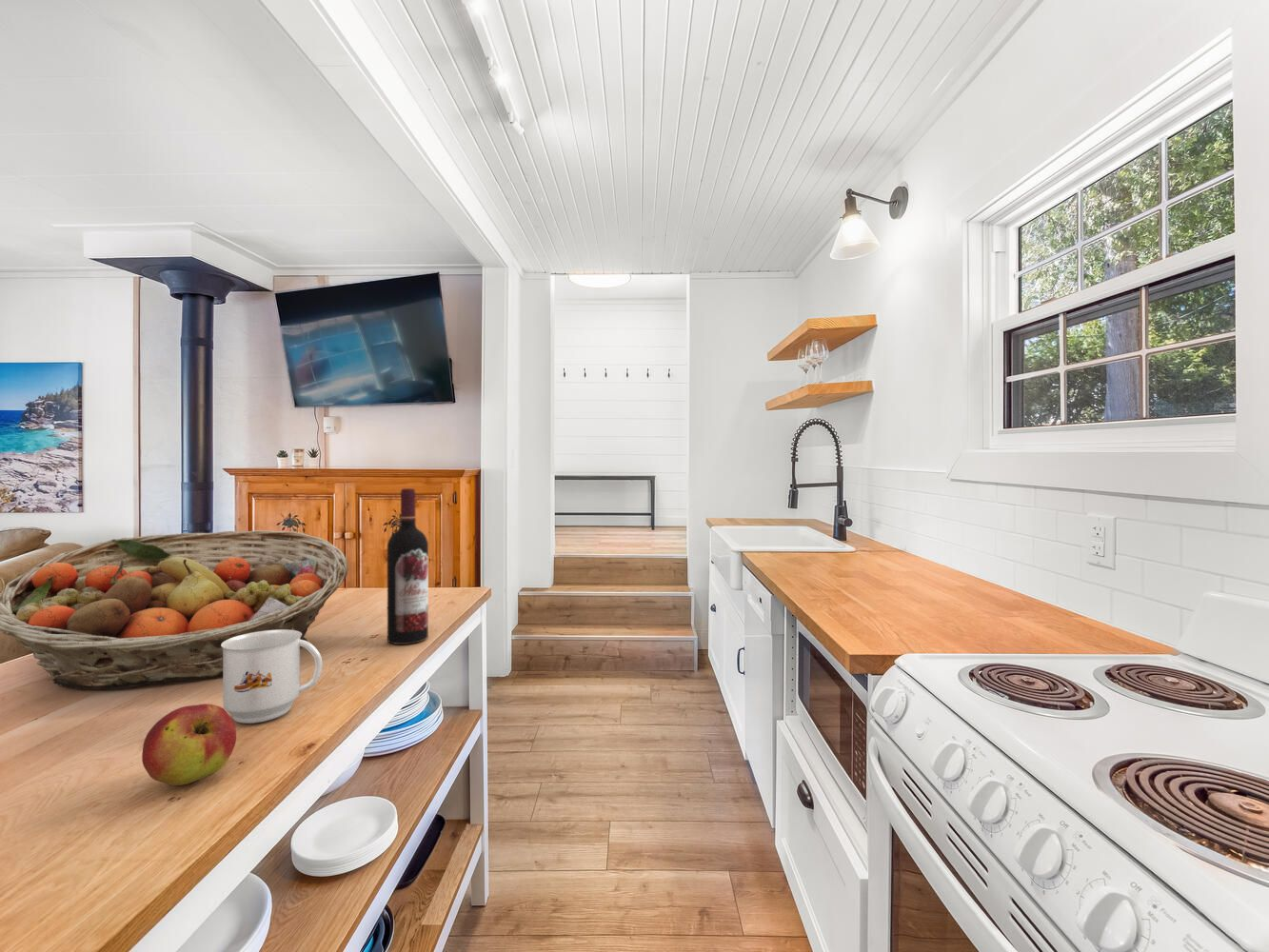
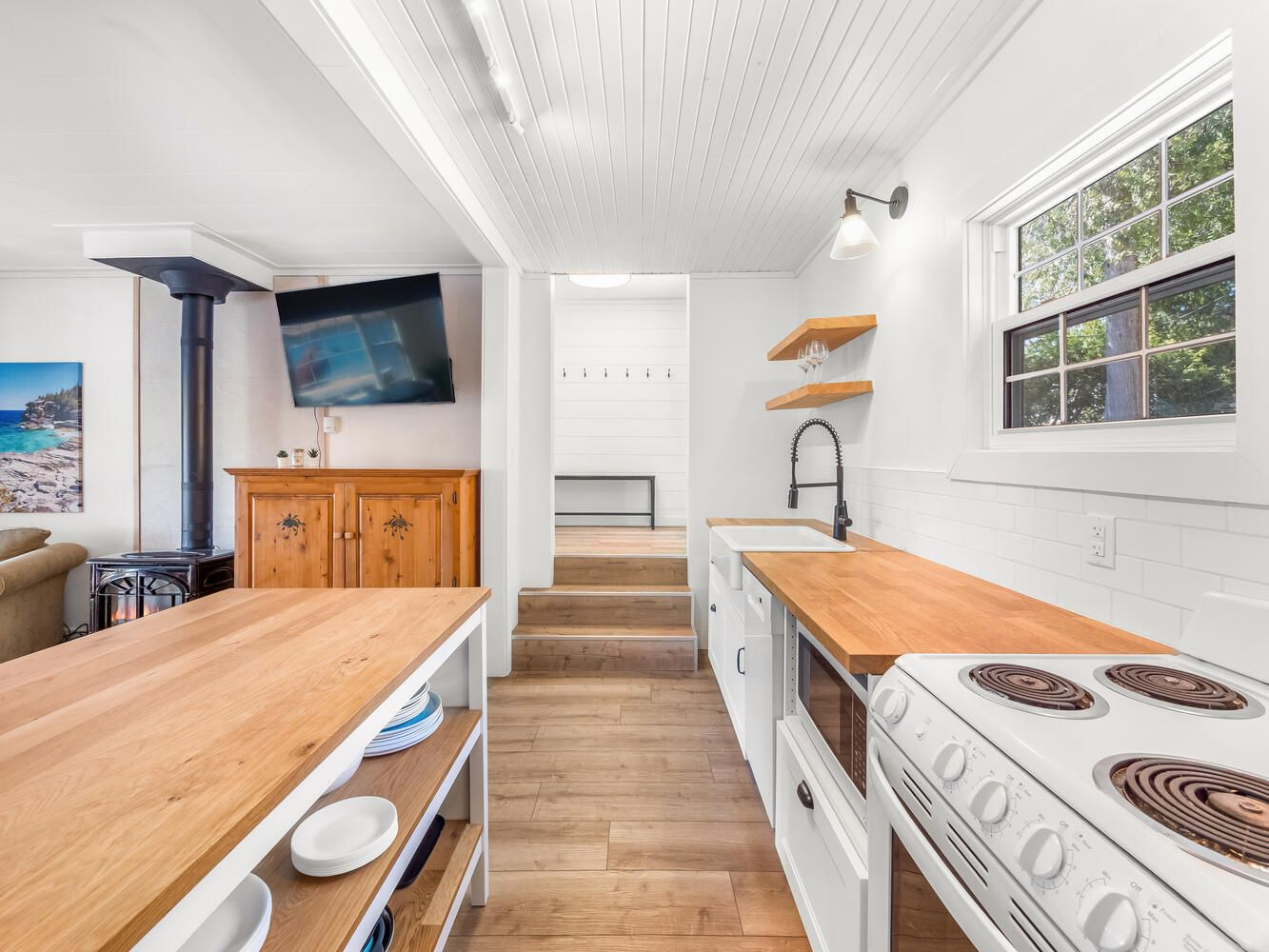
- wine bottle [387,487,429,645]
- fruit basket [0,529,349,690]
- mug [221,629,324,724]
- apple [141,703,237,786]
